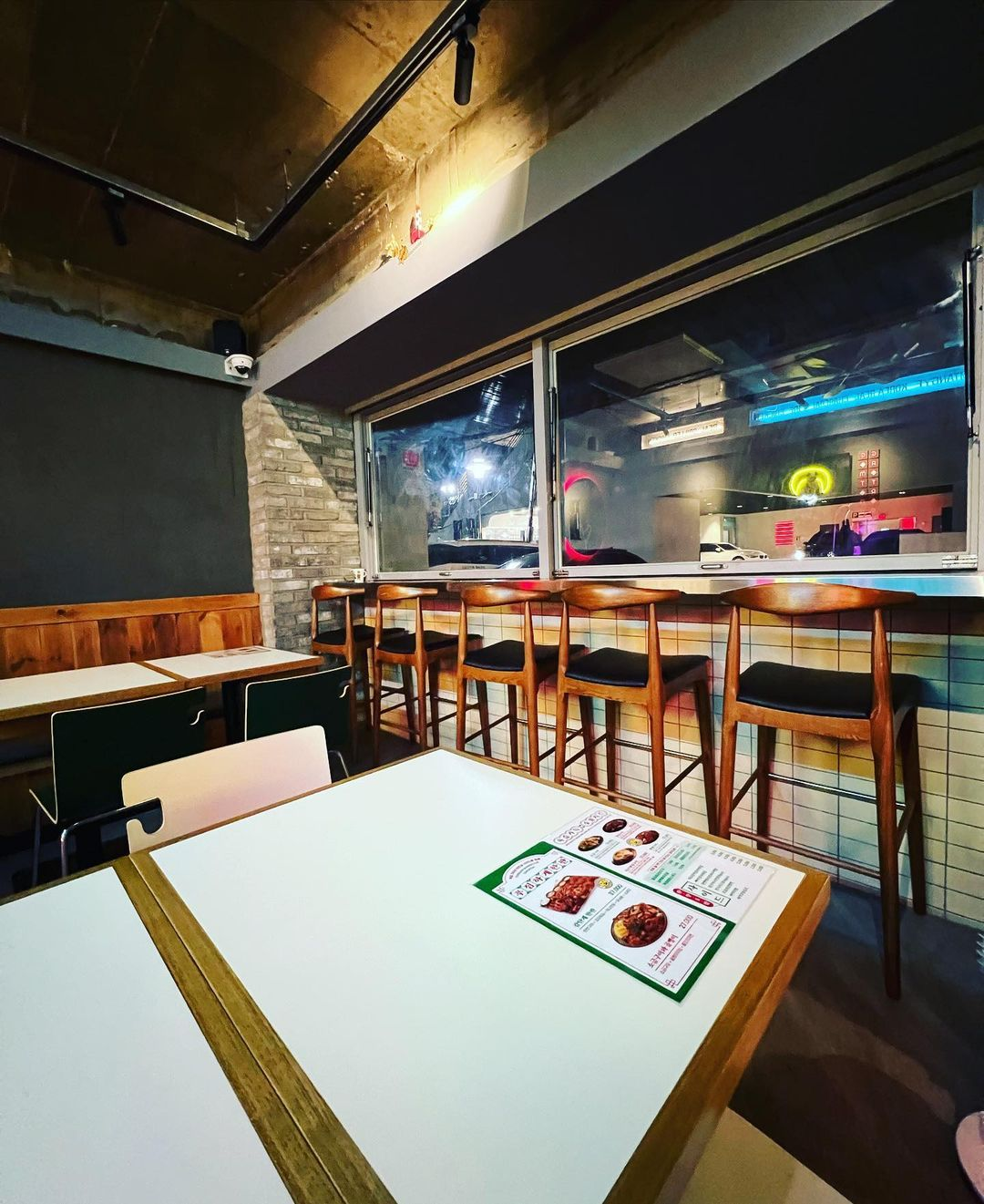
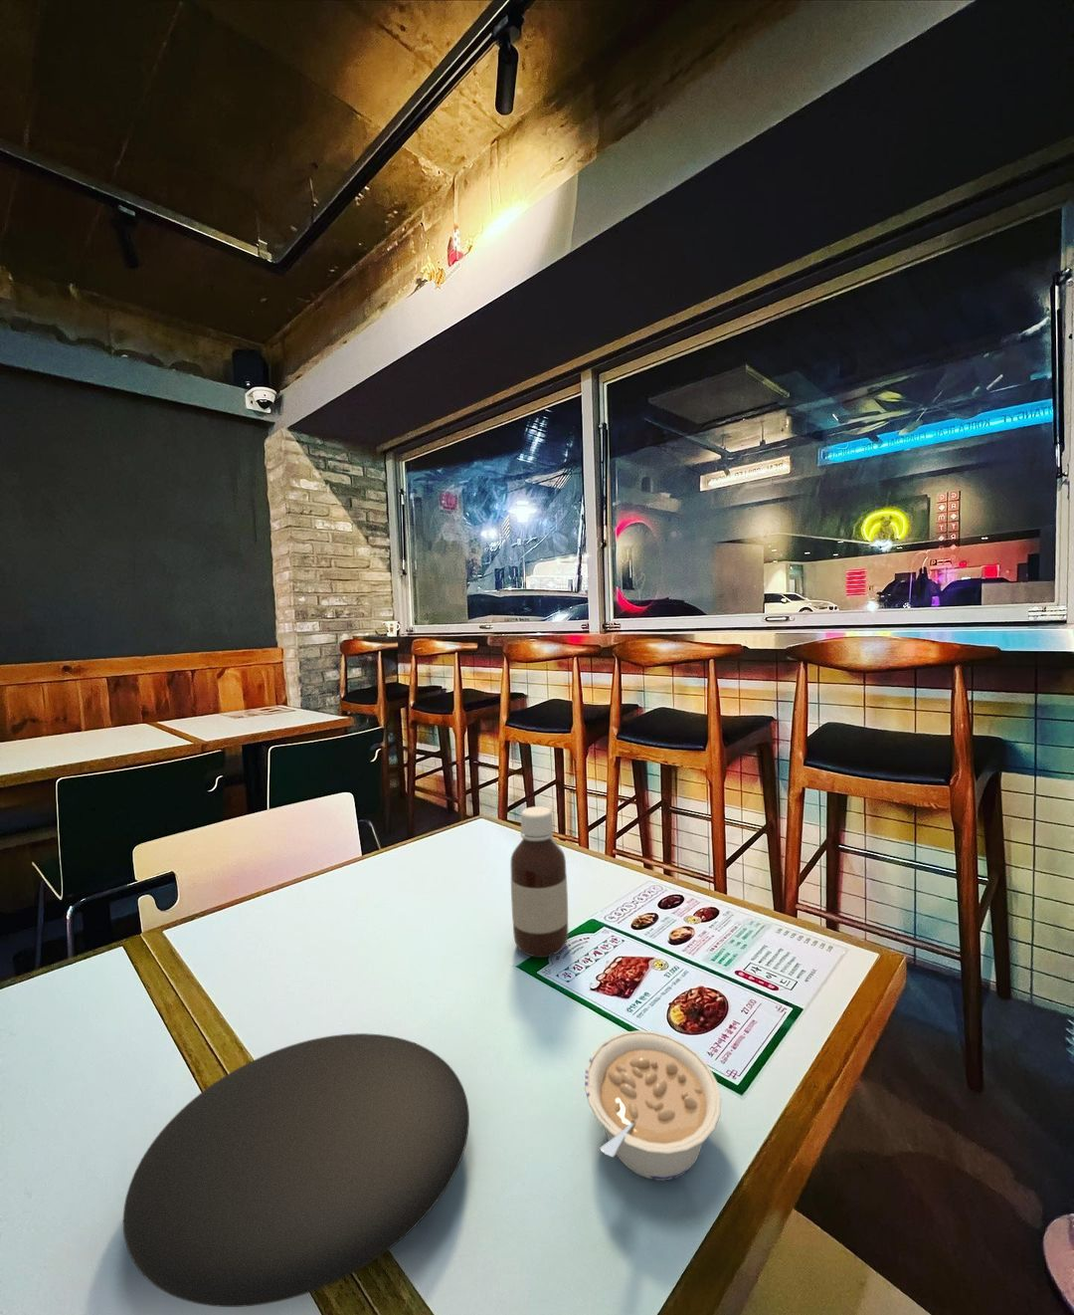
+ legume [584,1029,721,1182]
+ plate [122,1032,470,1308]
+ bottle [509,805,569,959]
